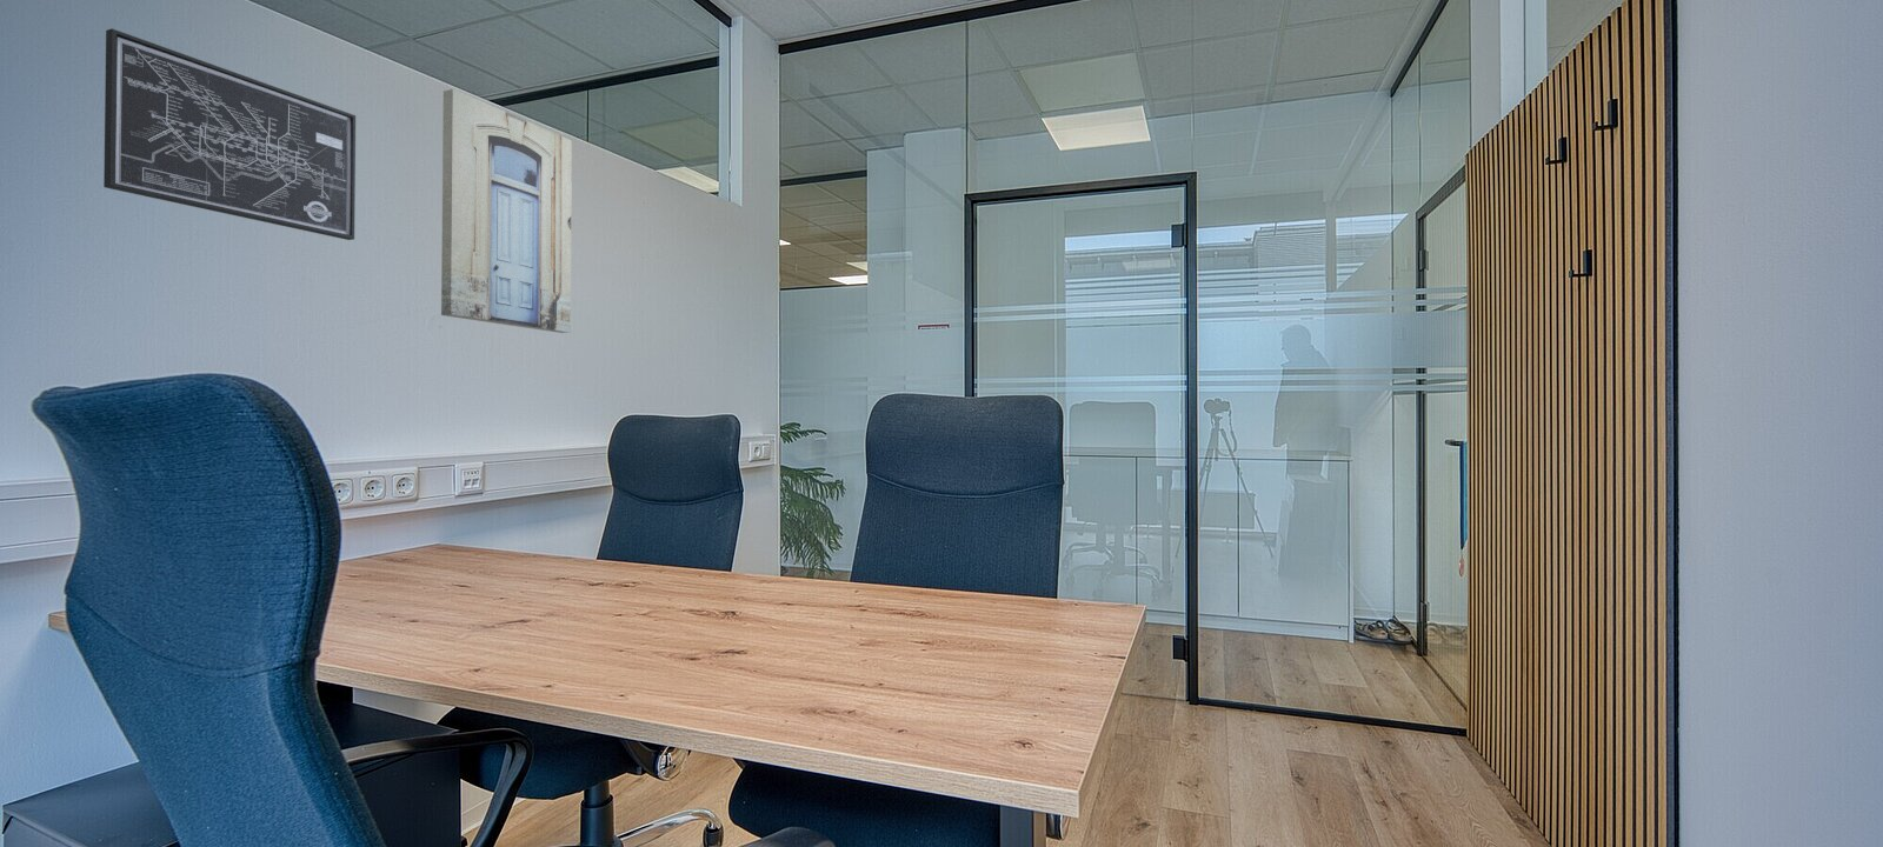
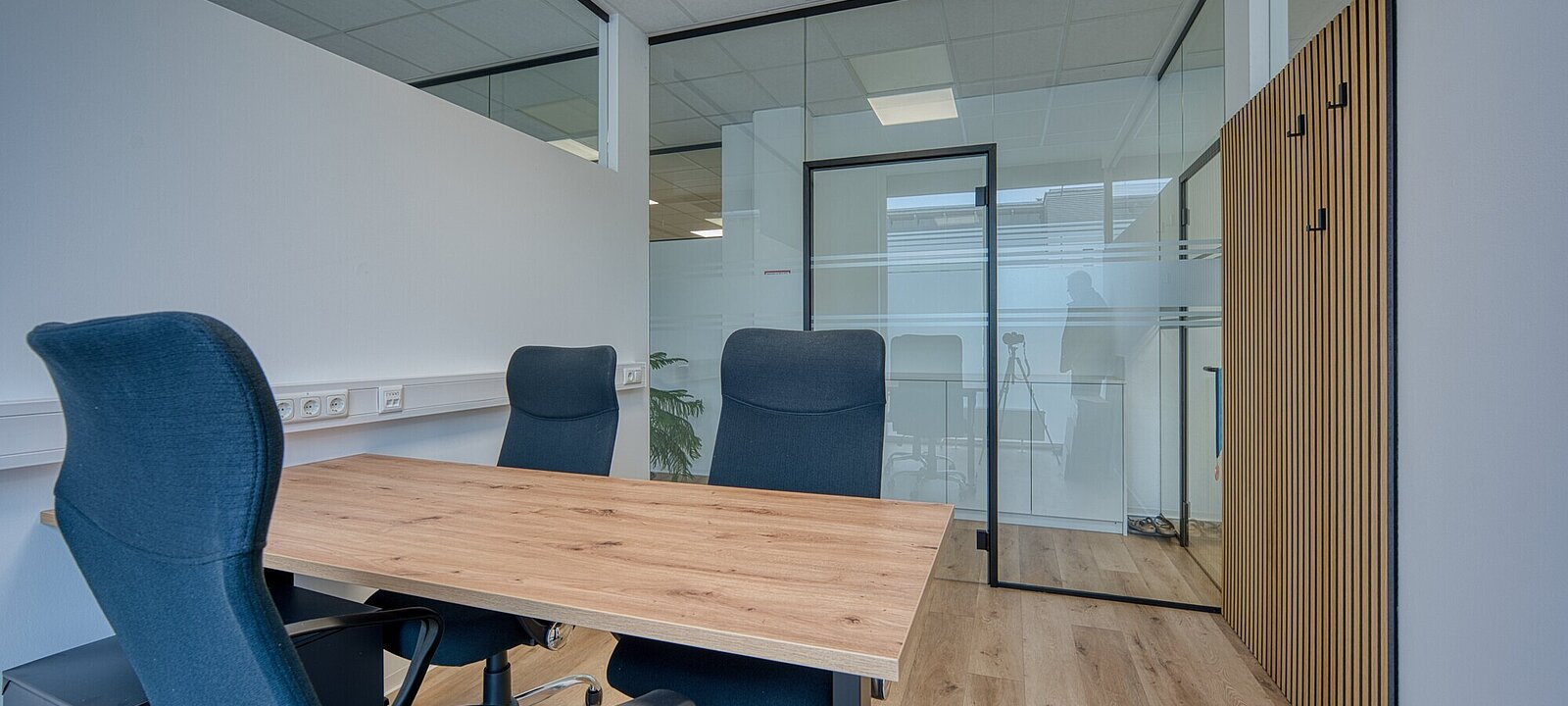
- wall art [441,89,573,334]
- wall art [102,28,357,241]
